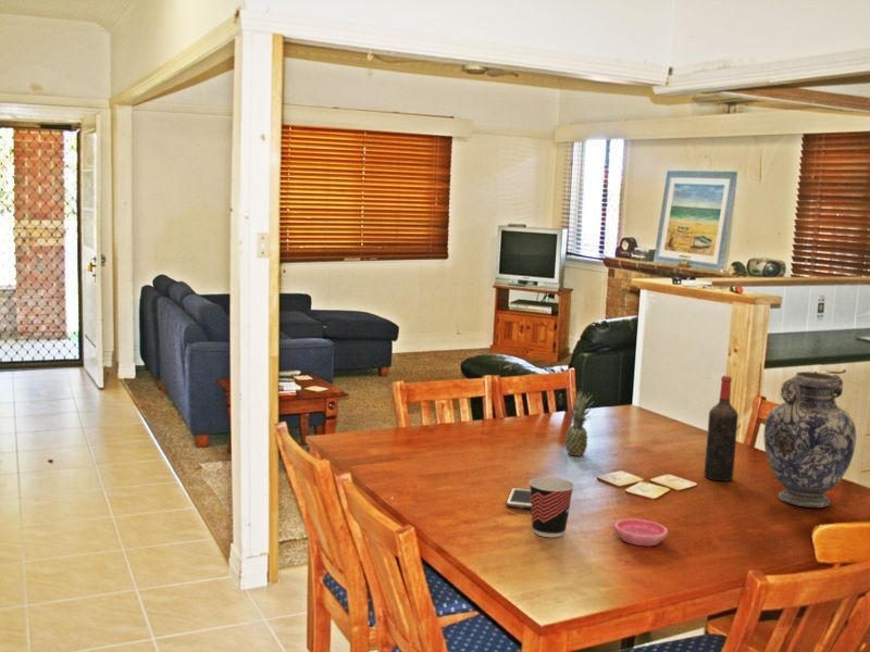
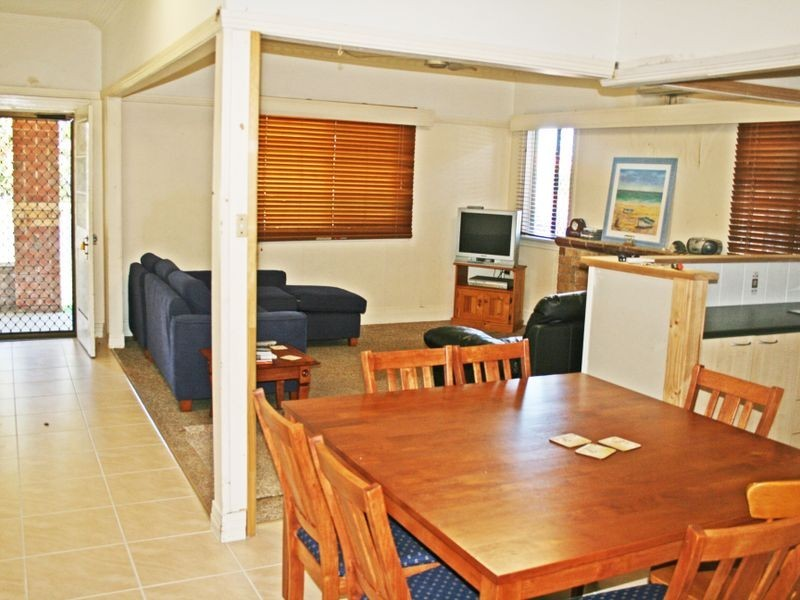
- vase [762,371,857,509]
- saucer [613,517,669,547]
- cup [529,476,575,538]
- wine bottle [704,375,739,482]
- fruit [564,389,595,457]
- cell phone [506,487,532,510]
